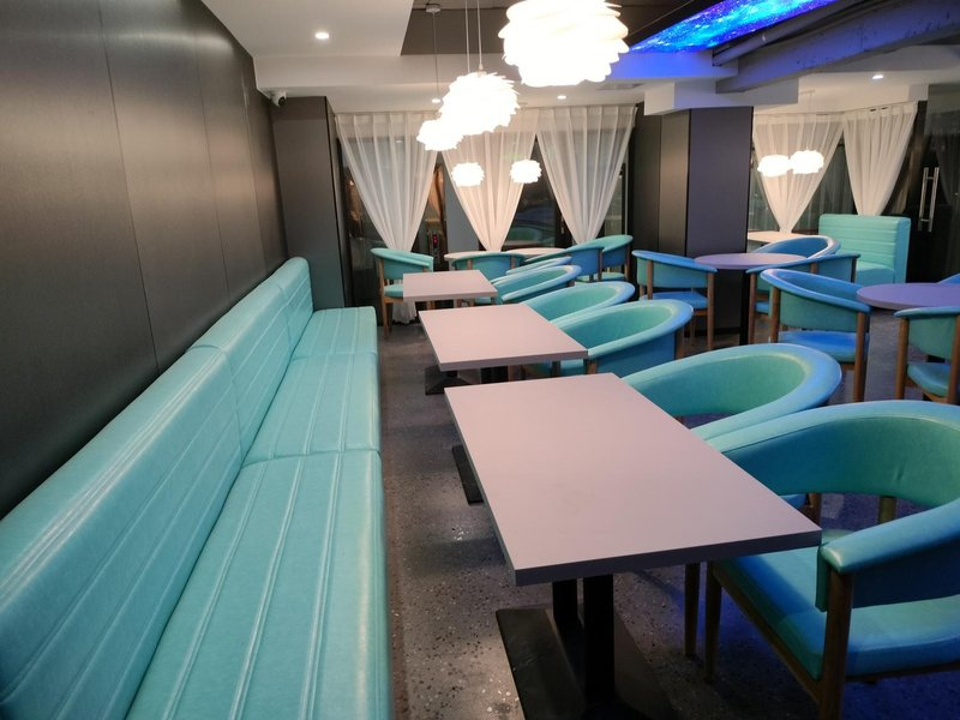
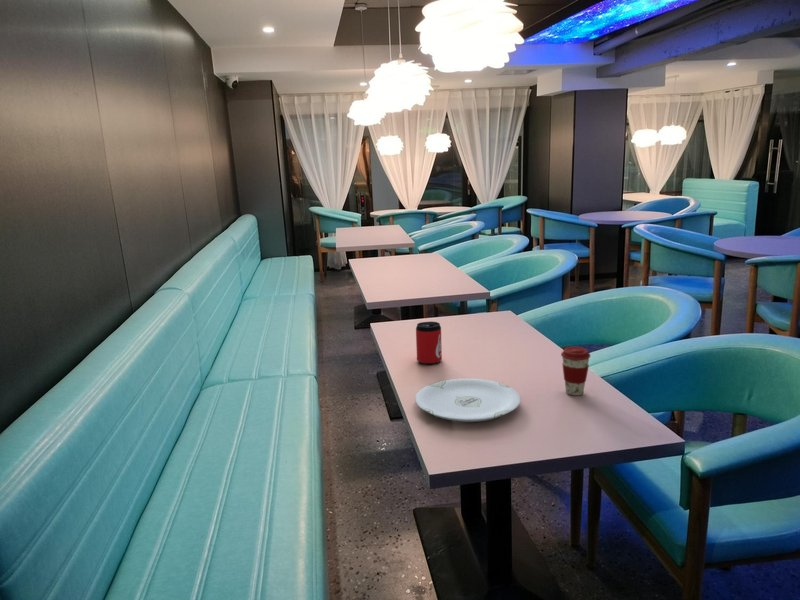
+ can [415,321,443,365]
+ plate [414,378,521,423]
+ coffee cup [560,346,591,396]
